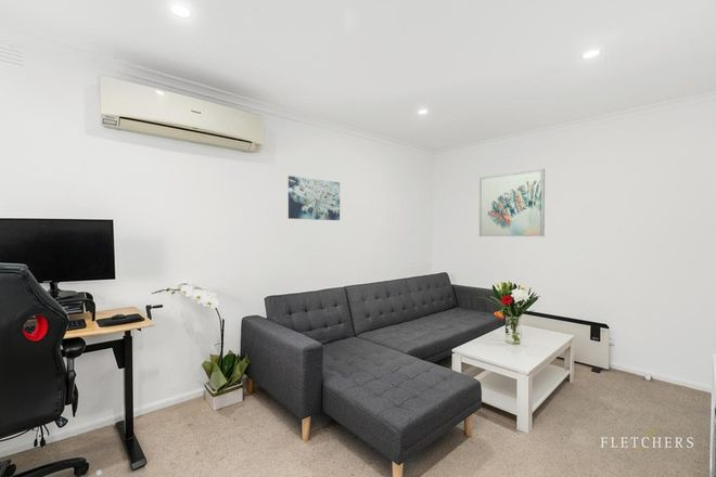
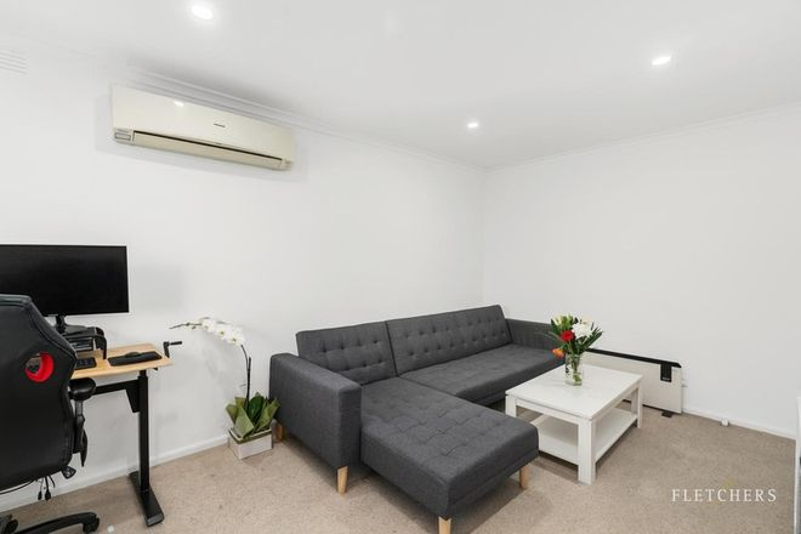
- wall art [478,168,546,237]
- wall art [287,175,341,221]
